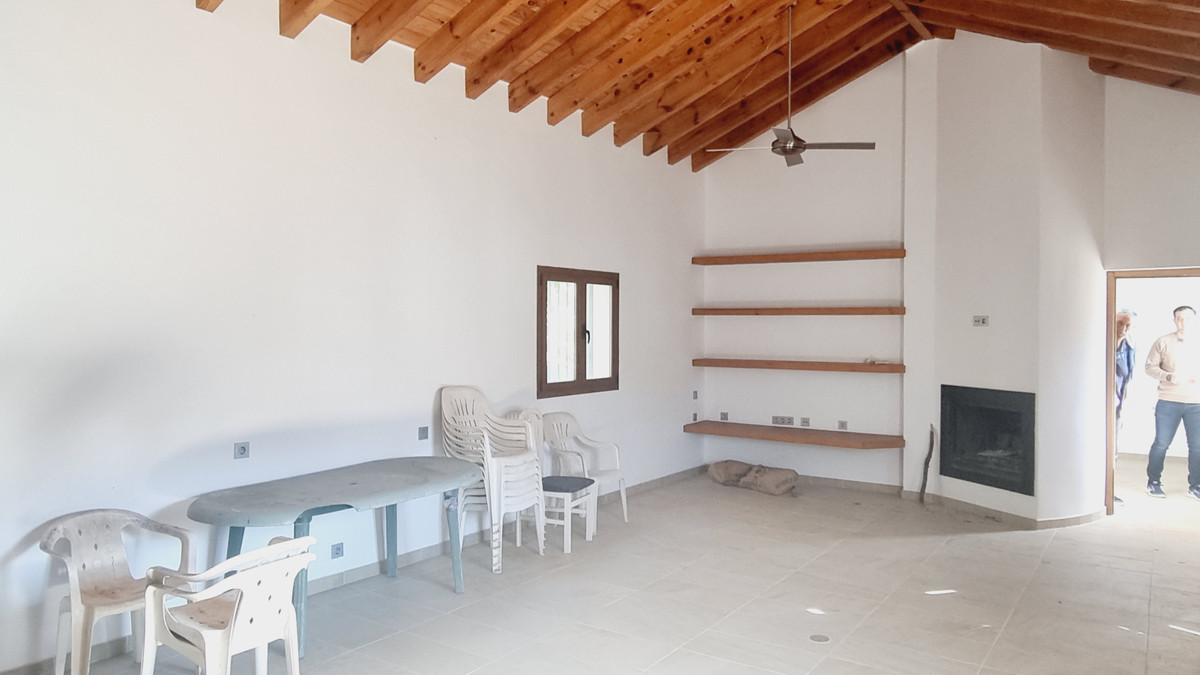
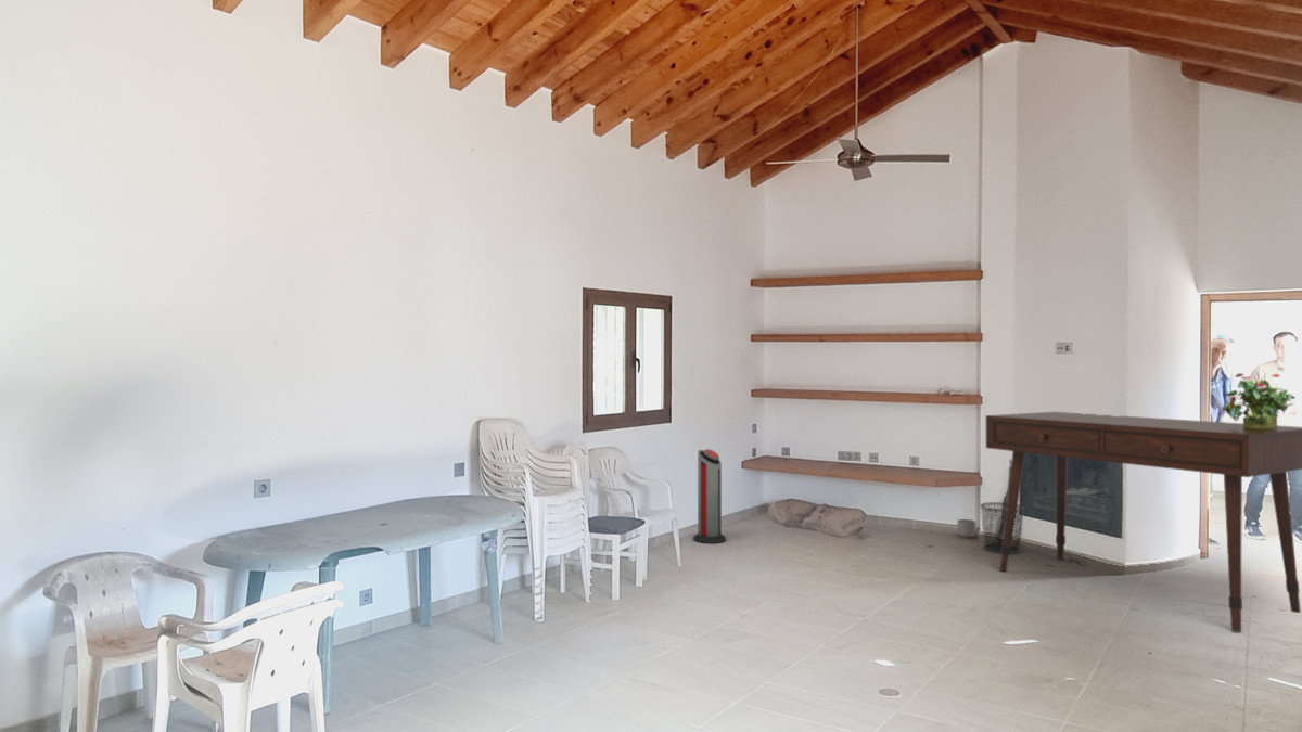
+ air purifier [692,448,727,544]
+ waste bin [979,501,1025,555]
+ planter [956,518,978,539]
+ desk [985,411,1302,633]
+ potted plant [1222,372,1297,429]
